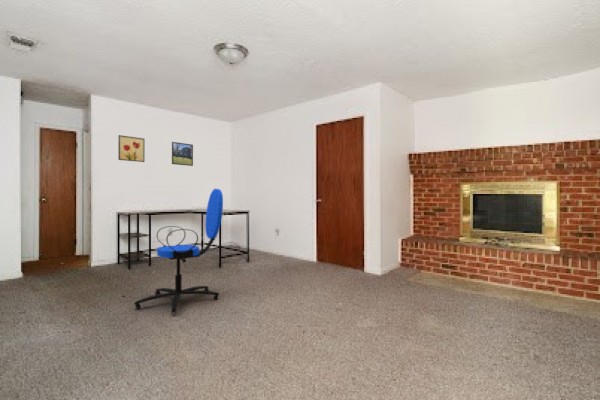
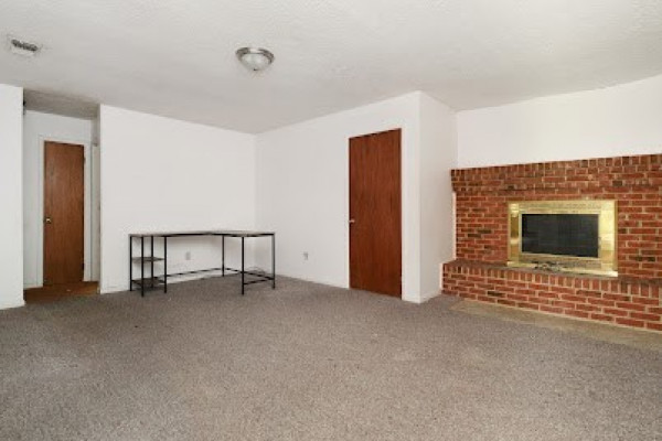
- office chair [133,188,224,315]
- wall art [117,134,146,163]
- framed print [171,141,194,167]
